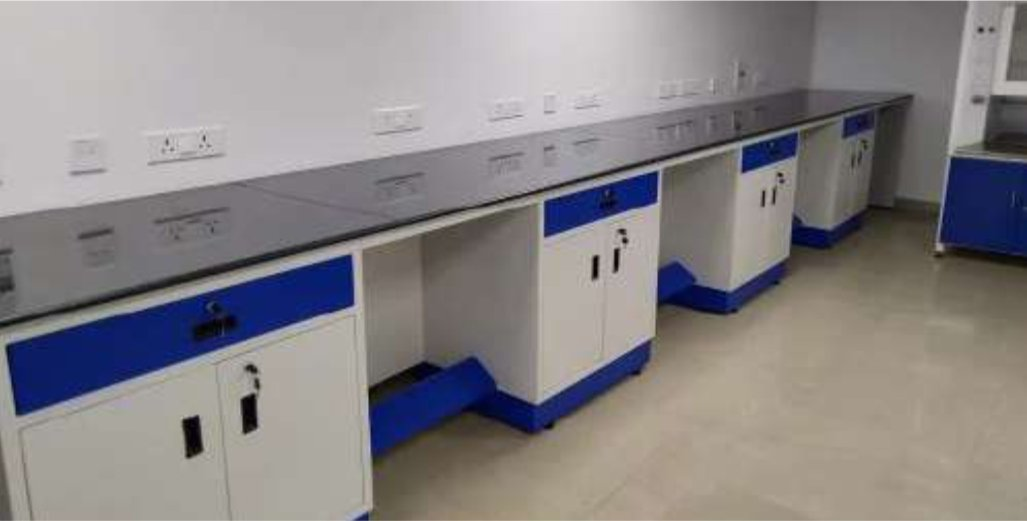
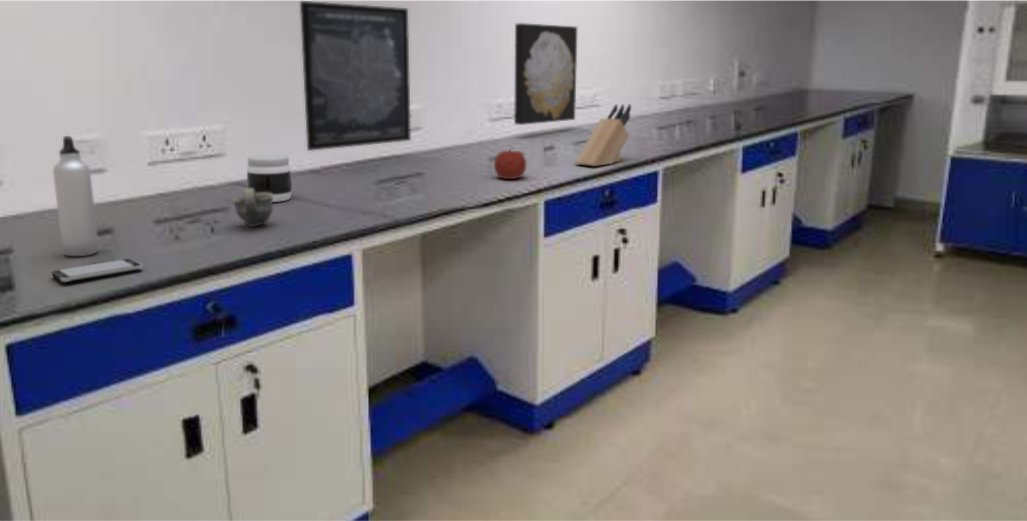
+ knife block [573,103,632,167]
+ wall art [513,22,578,126]
+ wall art [299,0,412,152]
+ water bottle [52,135,100,257]
+ smartphone [51,258,144,284]
+ fruit [493,146,527,180]
+ cup [231,188,274,228]
+ jar [246,153,293,203]
